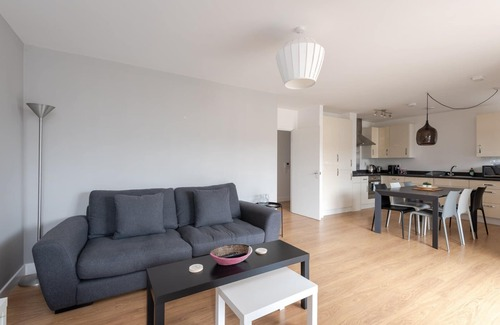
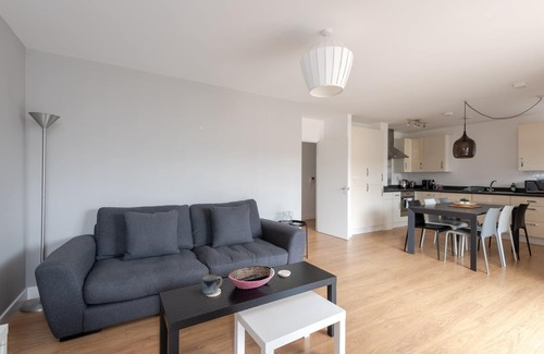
+ mug [202,274,223,295]
